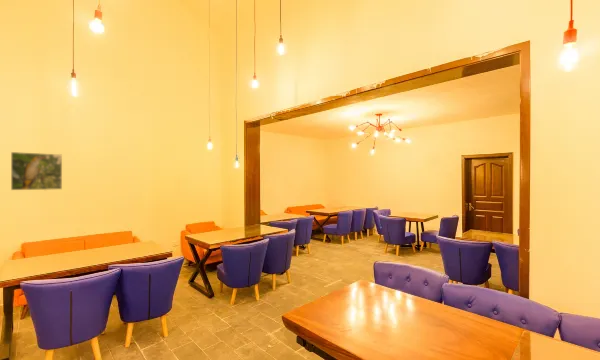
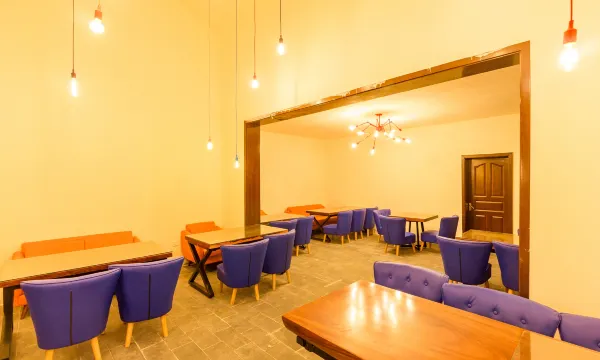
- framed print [10,151,63,191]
